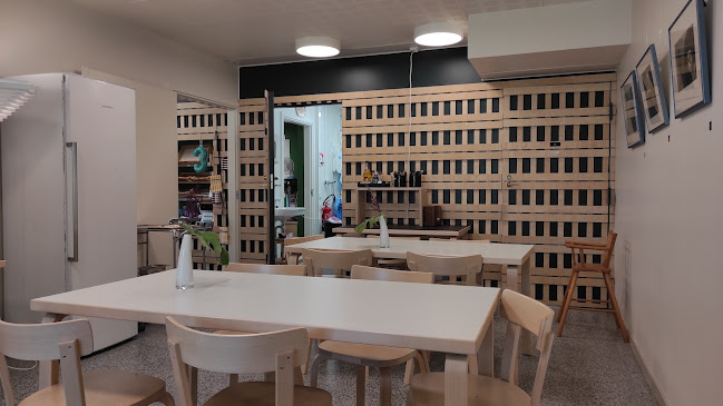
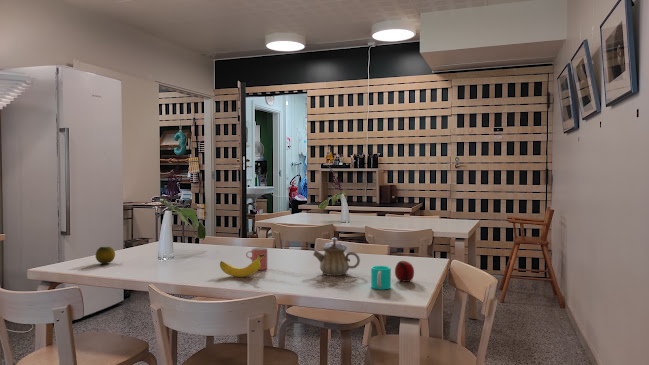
+ cup [245,247,268,271]
+ banana [219,254,265,278]
+ teapot [312,237,361,277]
+ cup [370,265,392,290]
+ fruit [95,246,116,264]
+ fruit [394,260,415,283]
